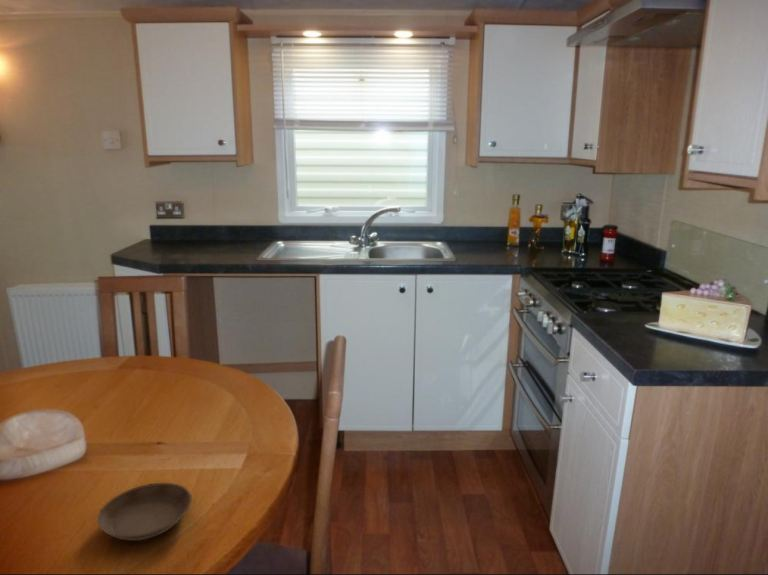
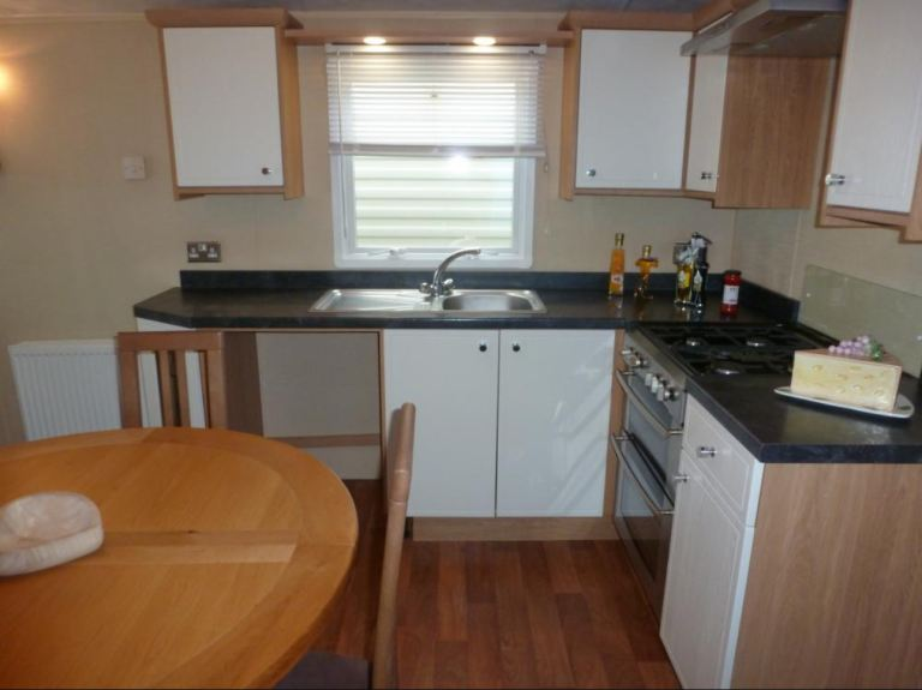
- saucer [96,482,193,542]
